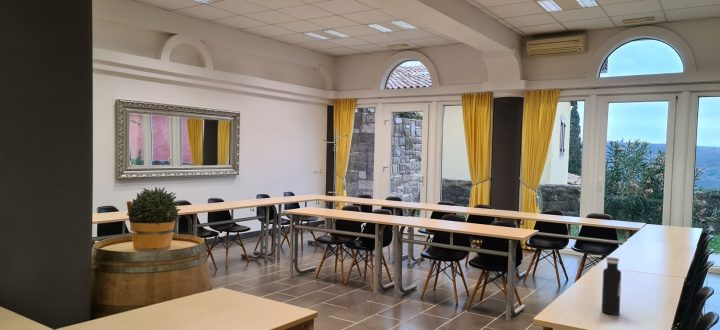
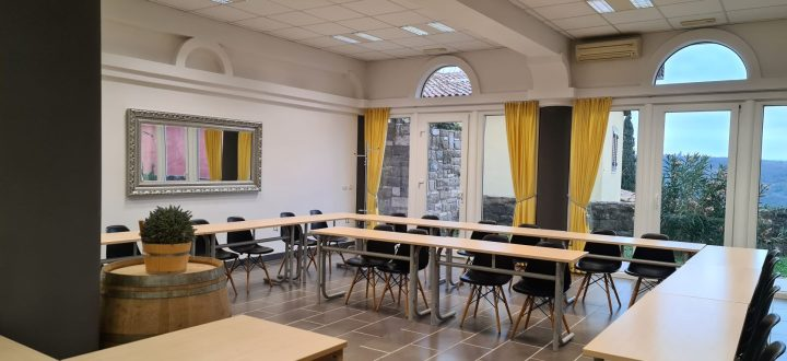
- water bottle [601,256,622,316]
